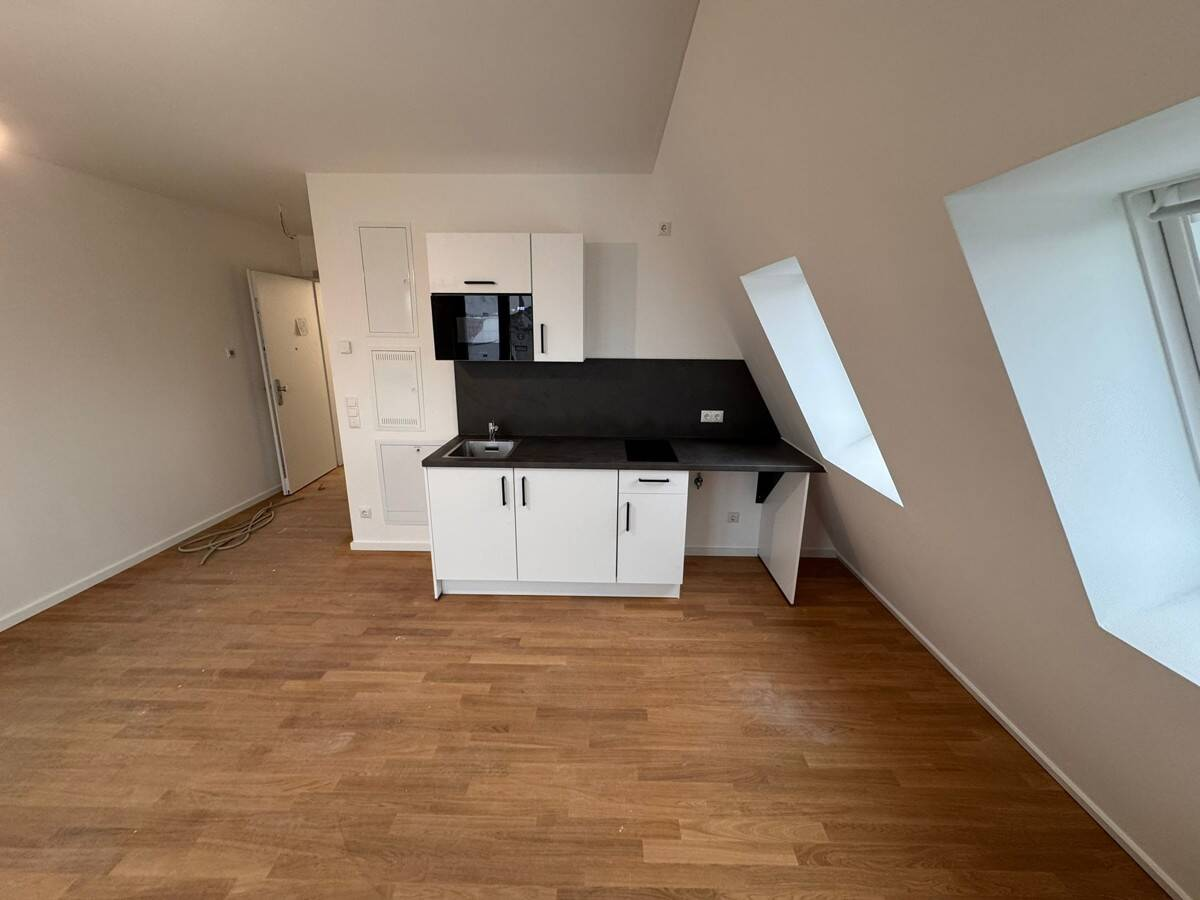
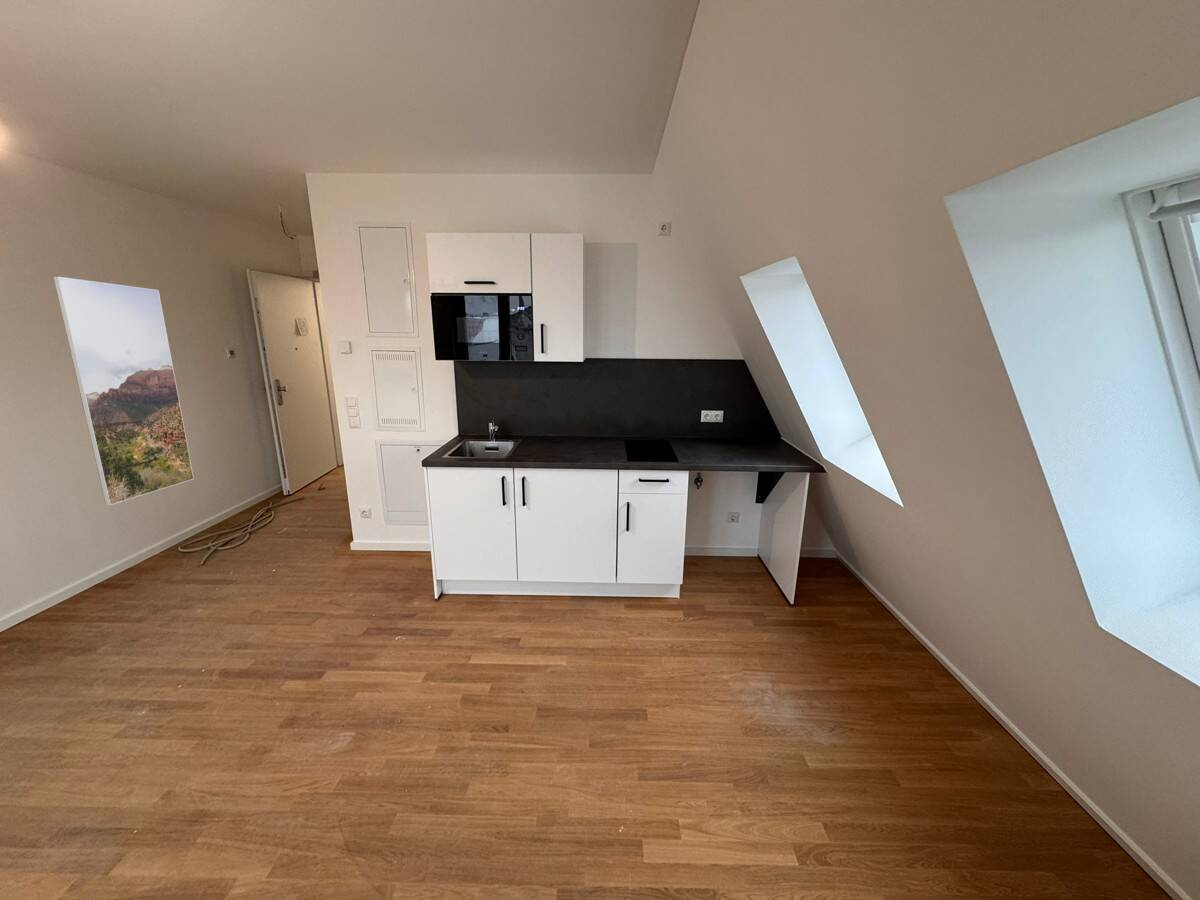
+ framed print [52,275,195,506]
